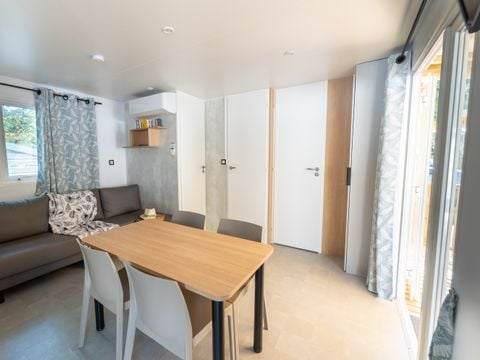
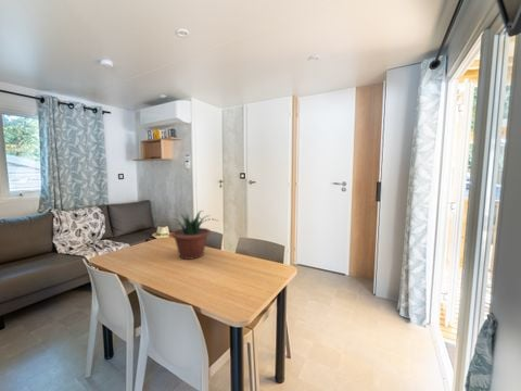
+ potted plant [170,210,218,261]
